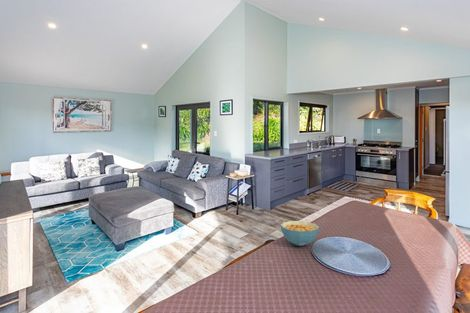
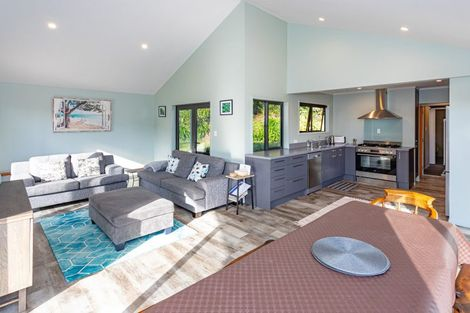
- cereal bowl [280,220,320,247]
